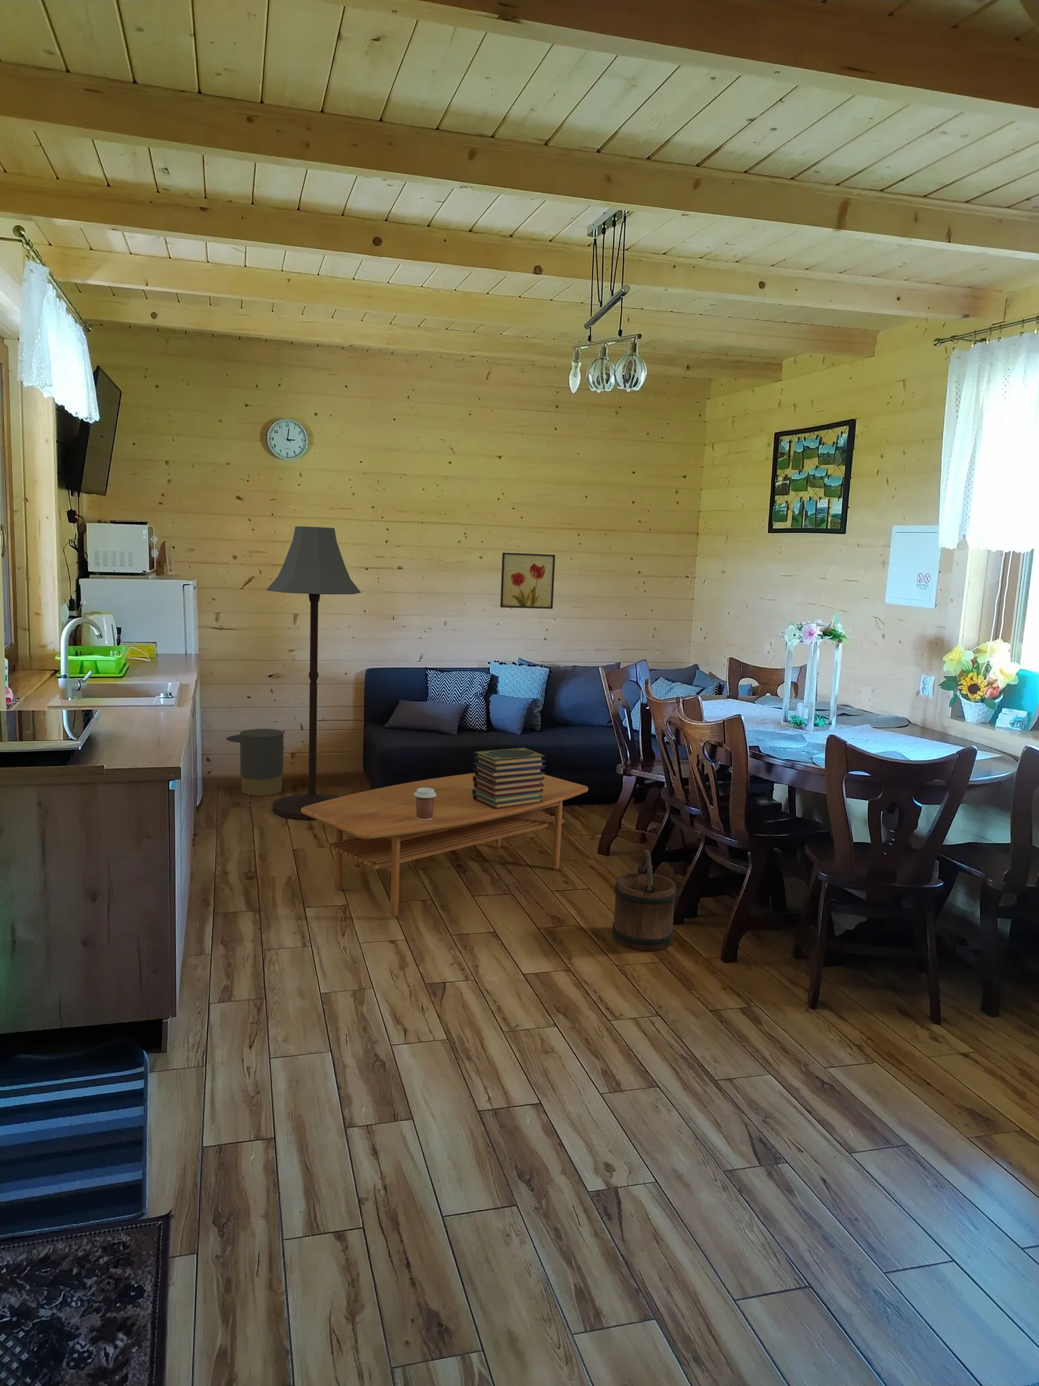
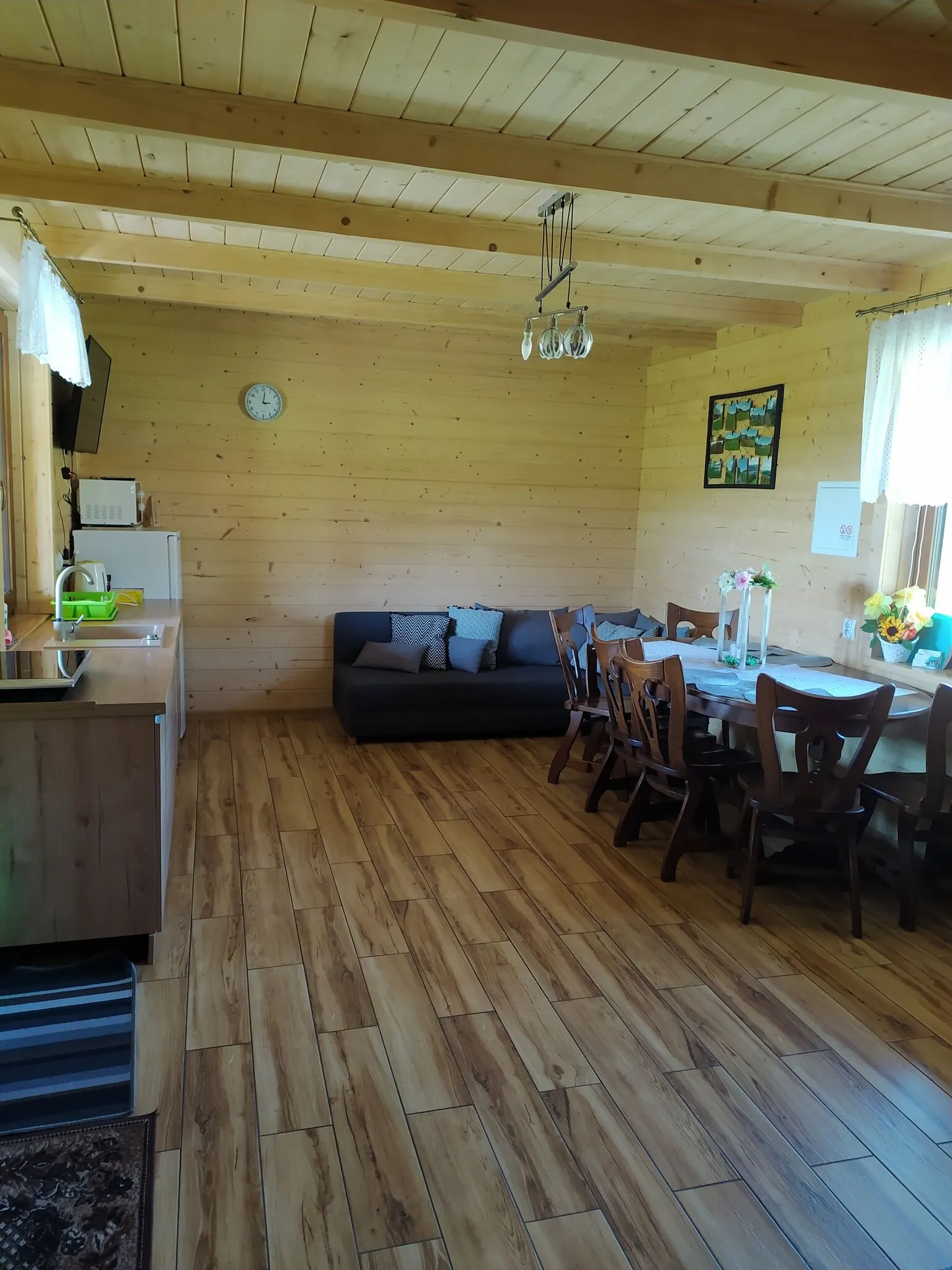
- coffee cup [414,788,437,821]
- coffee table [301,773,589,918]
- trash can [226,728,284,797]
- wall art [500,552,556,610]
- bucket [612,849,677,952]
- floor lamp [266,526,361,821]
- book stack [473,748,546,810]
